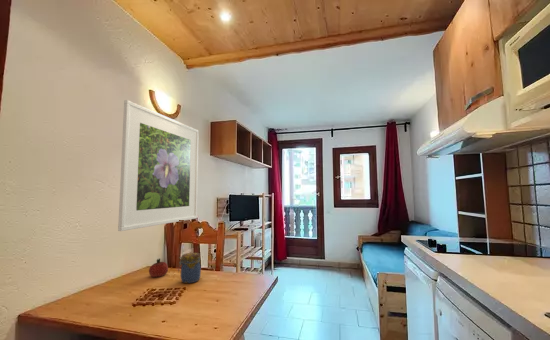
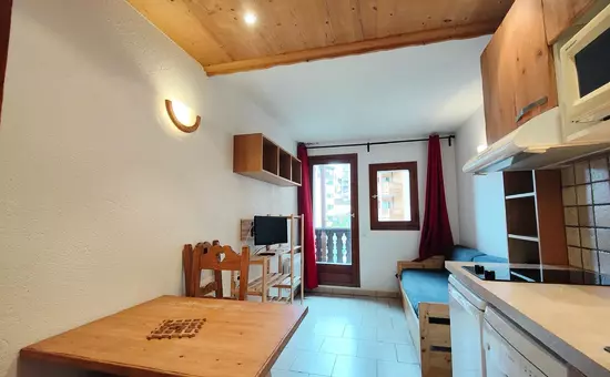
- jar [177,252,202,284]
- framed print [117,99,200,232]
- fruit [148,258,169,278]
